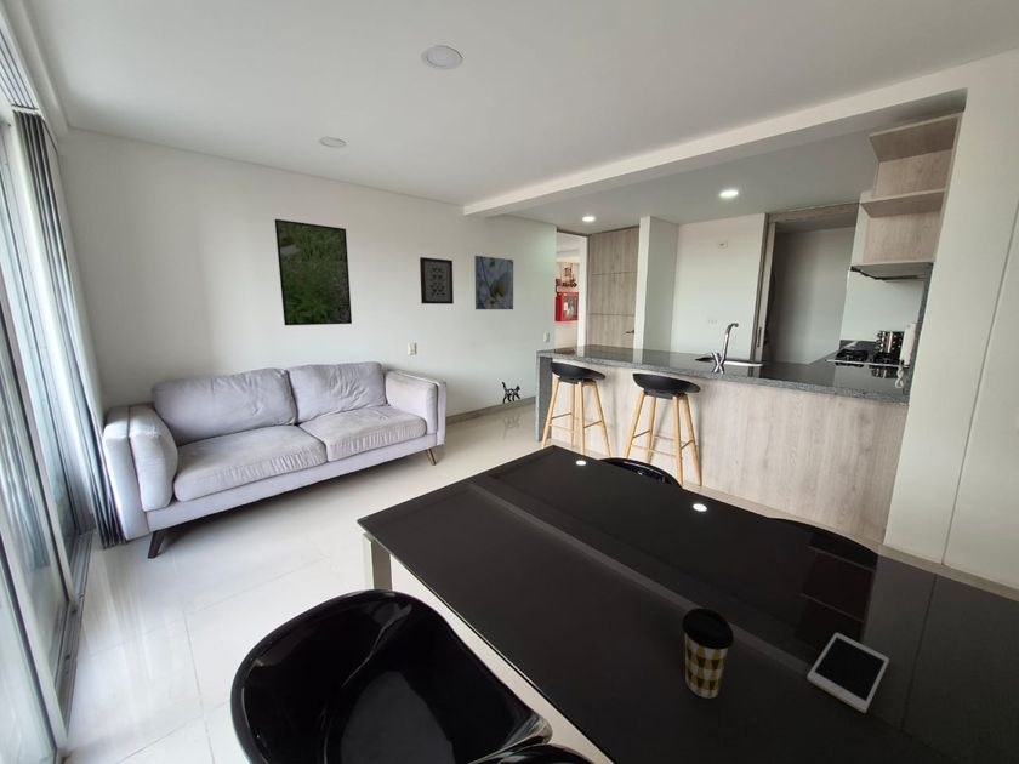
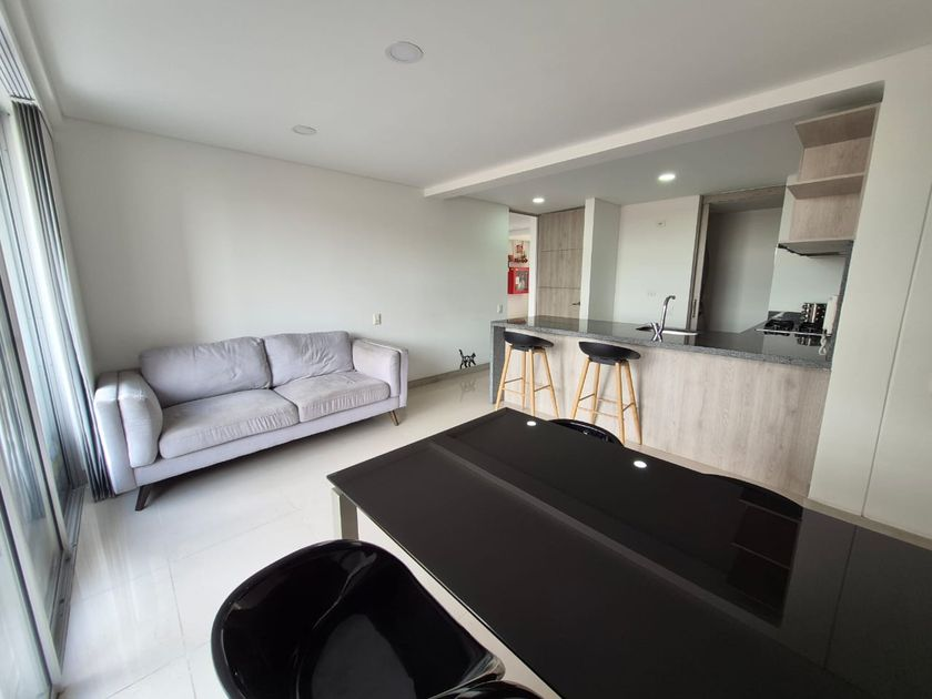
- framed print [473,255,514,310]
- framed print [274,218,353,326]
- coffee cup [681,606,735,699]
- wall art [419,256,455,306]
- cell phone [805,632,890,714]
